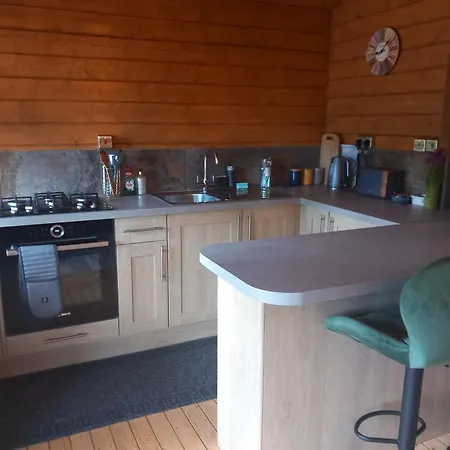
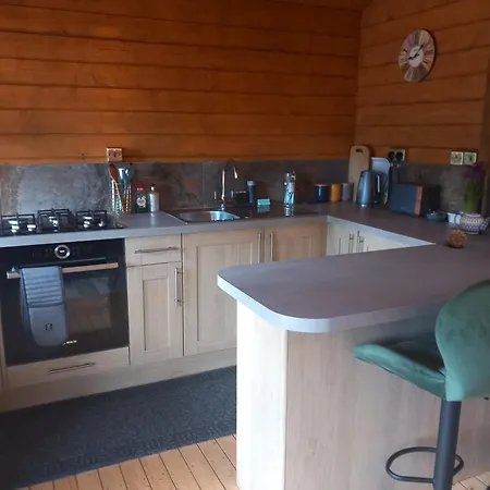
+ teapot [453,209,490,235]
+ fruit [448,228,468,248]
